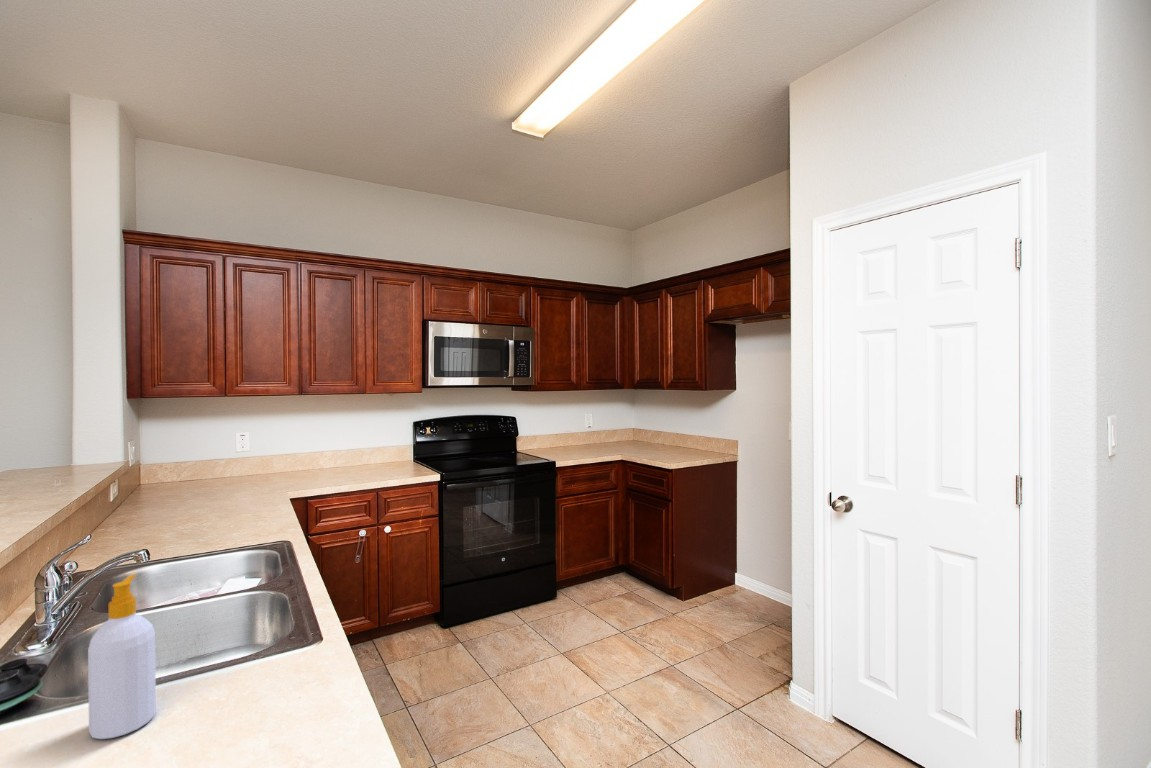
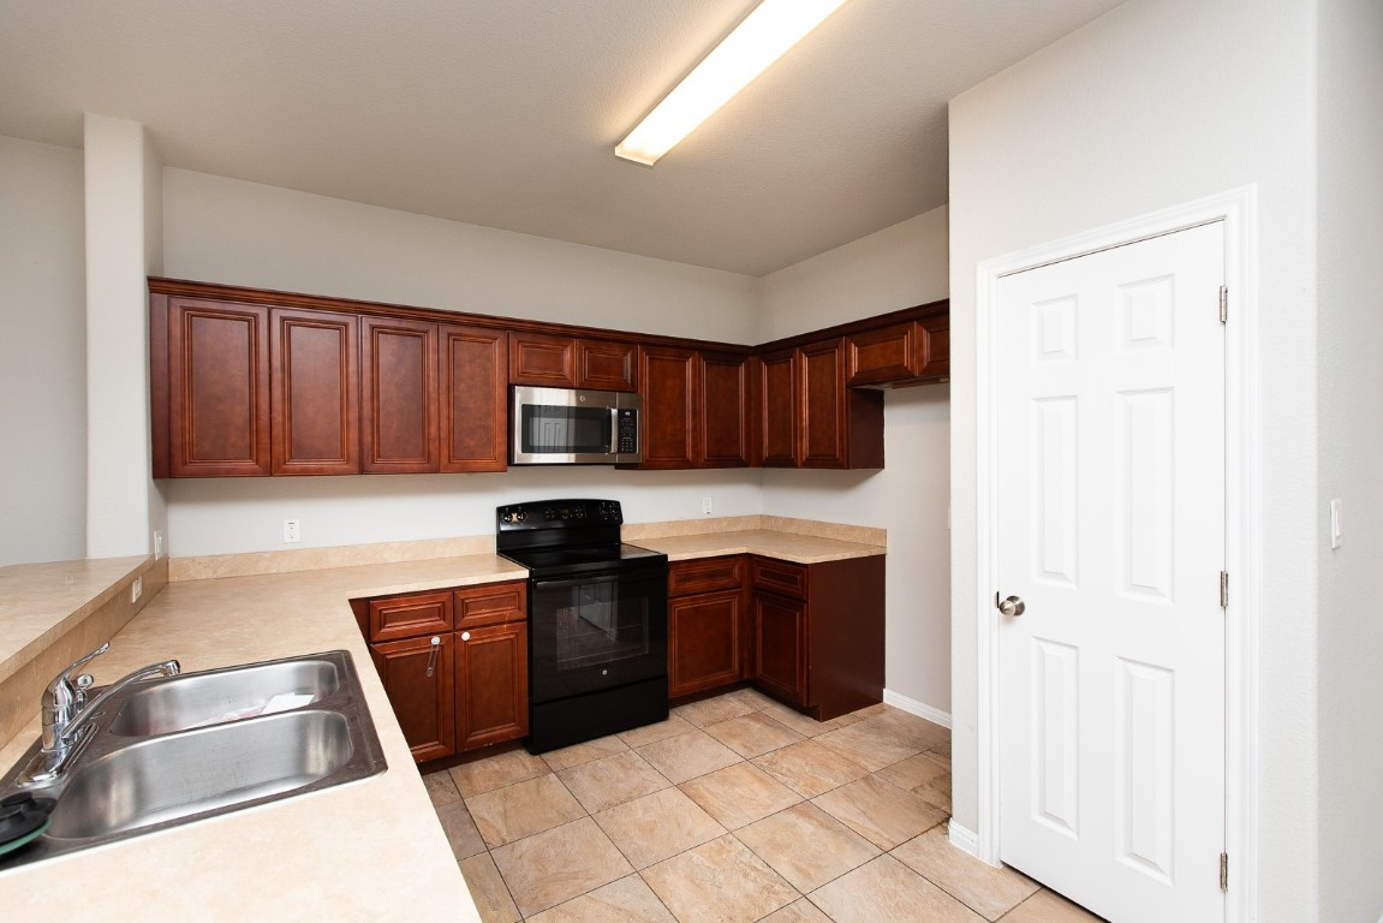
- soap bottle [87,573,157,740]
